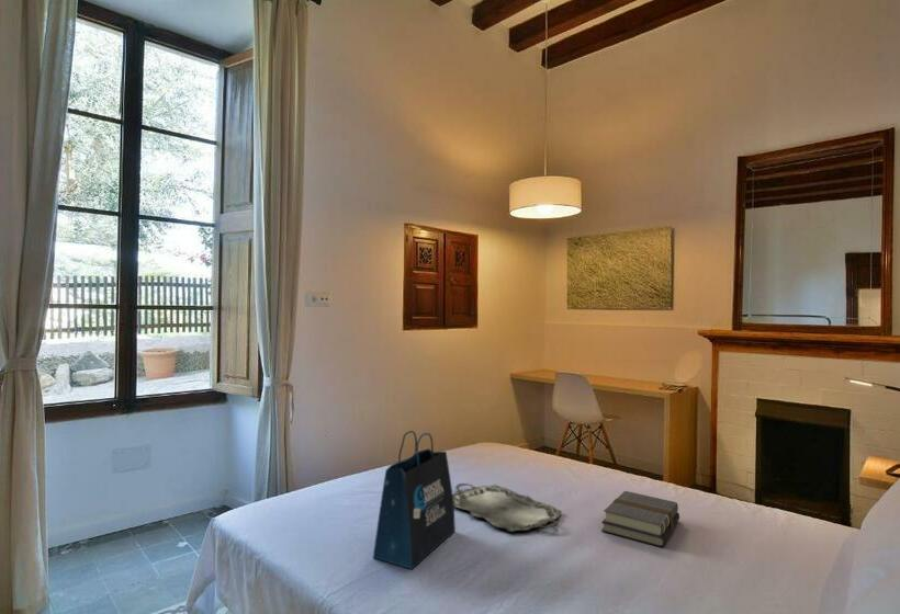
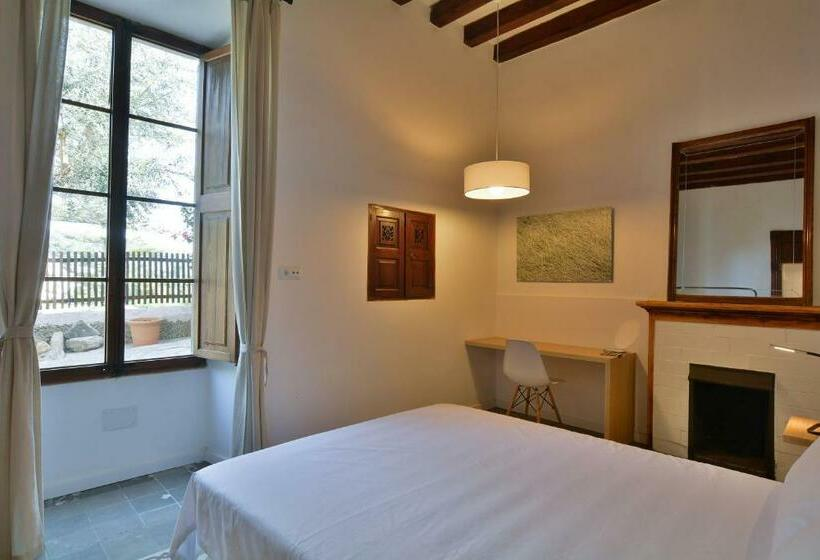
- book [600,490,680,548]
- serving tray [452,482,563,533]
- tote bag [372,430,457,570]
